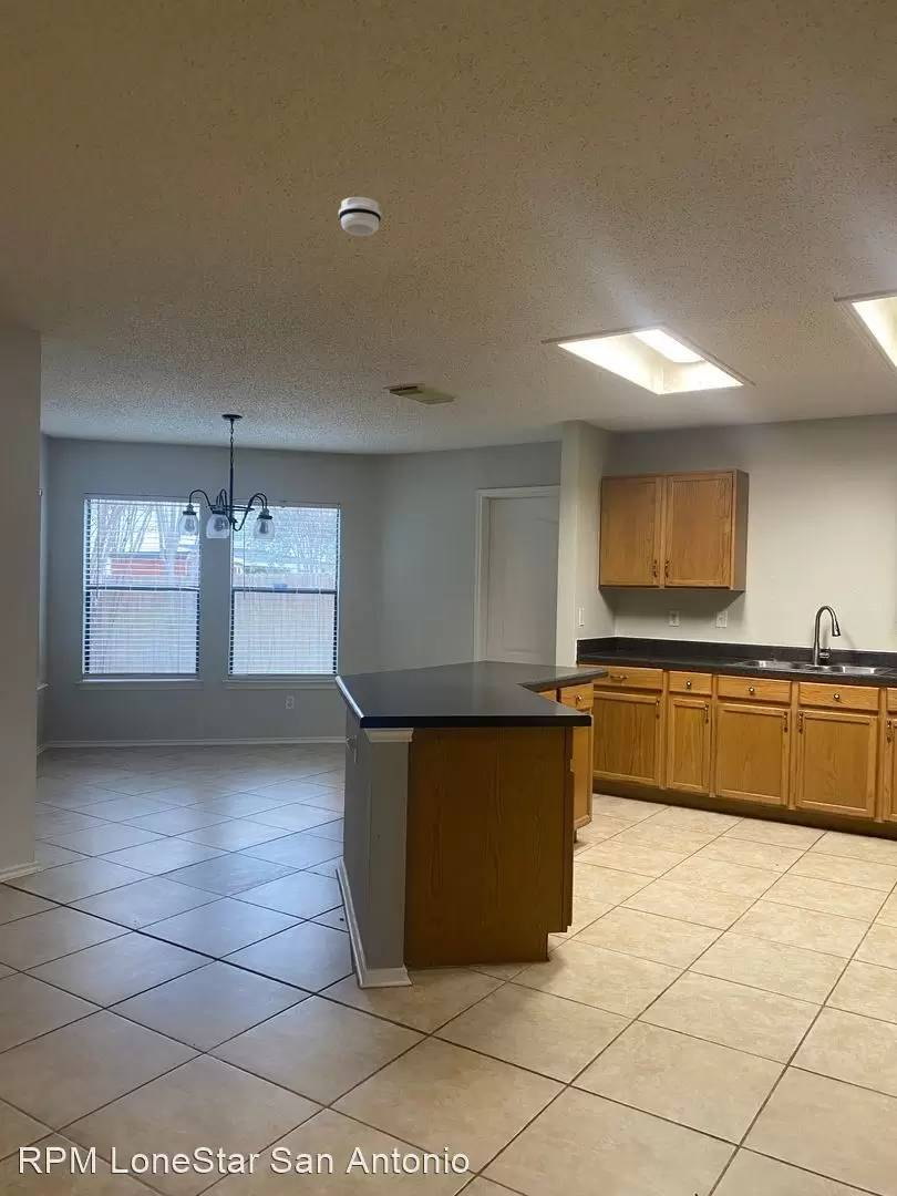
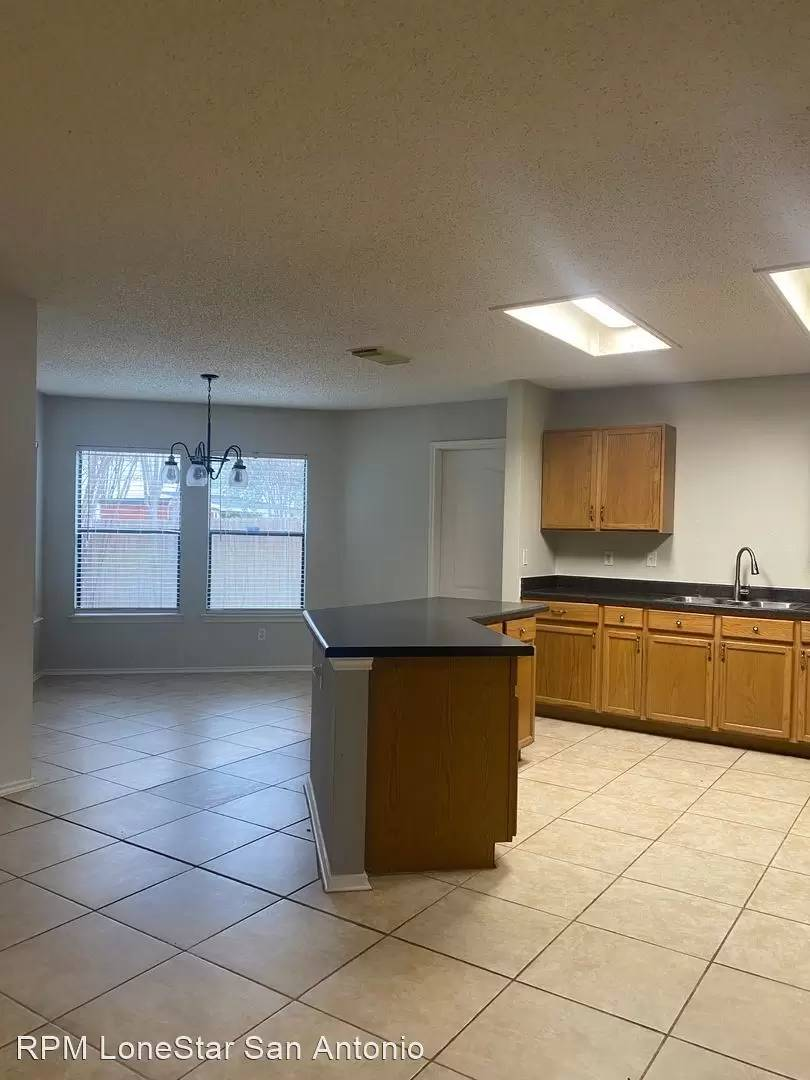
- smoke detector [338,196,382,237]
